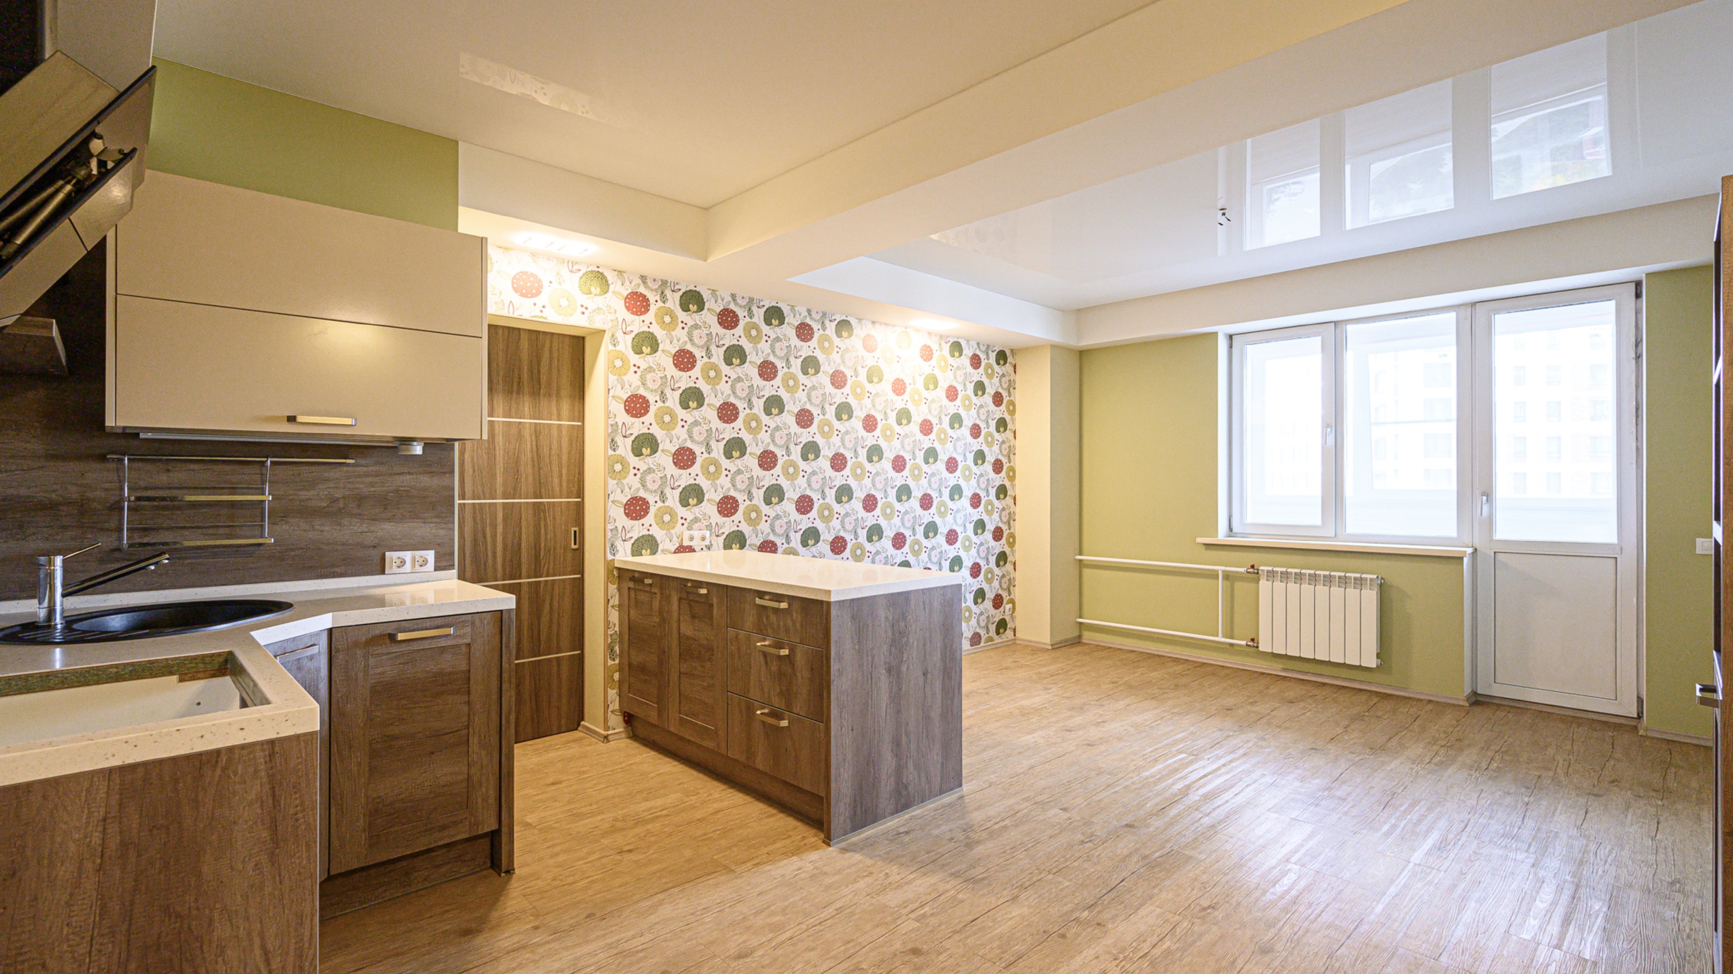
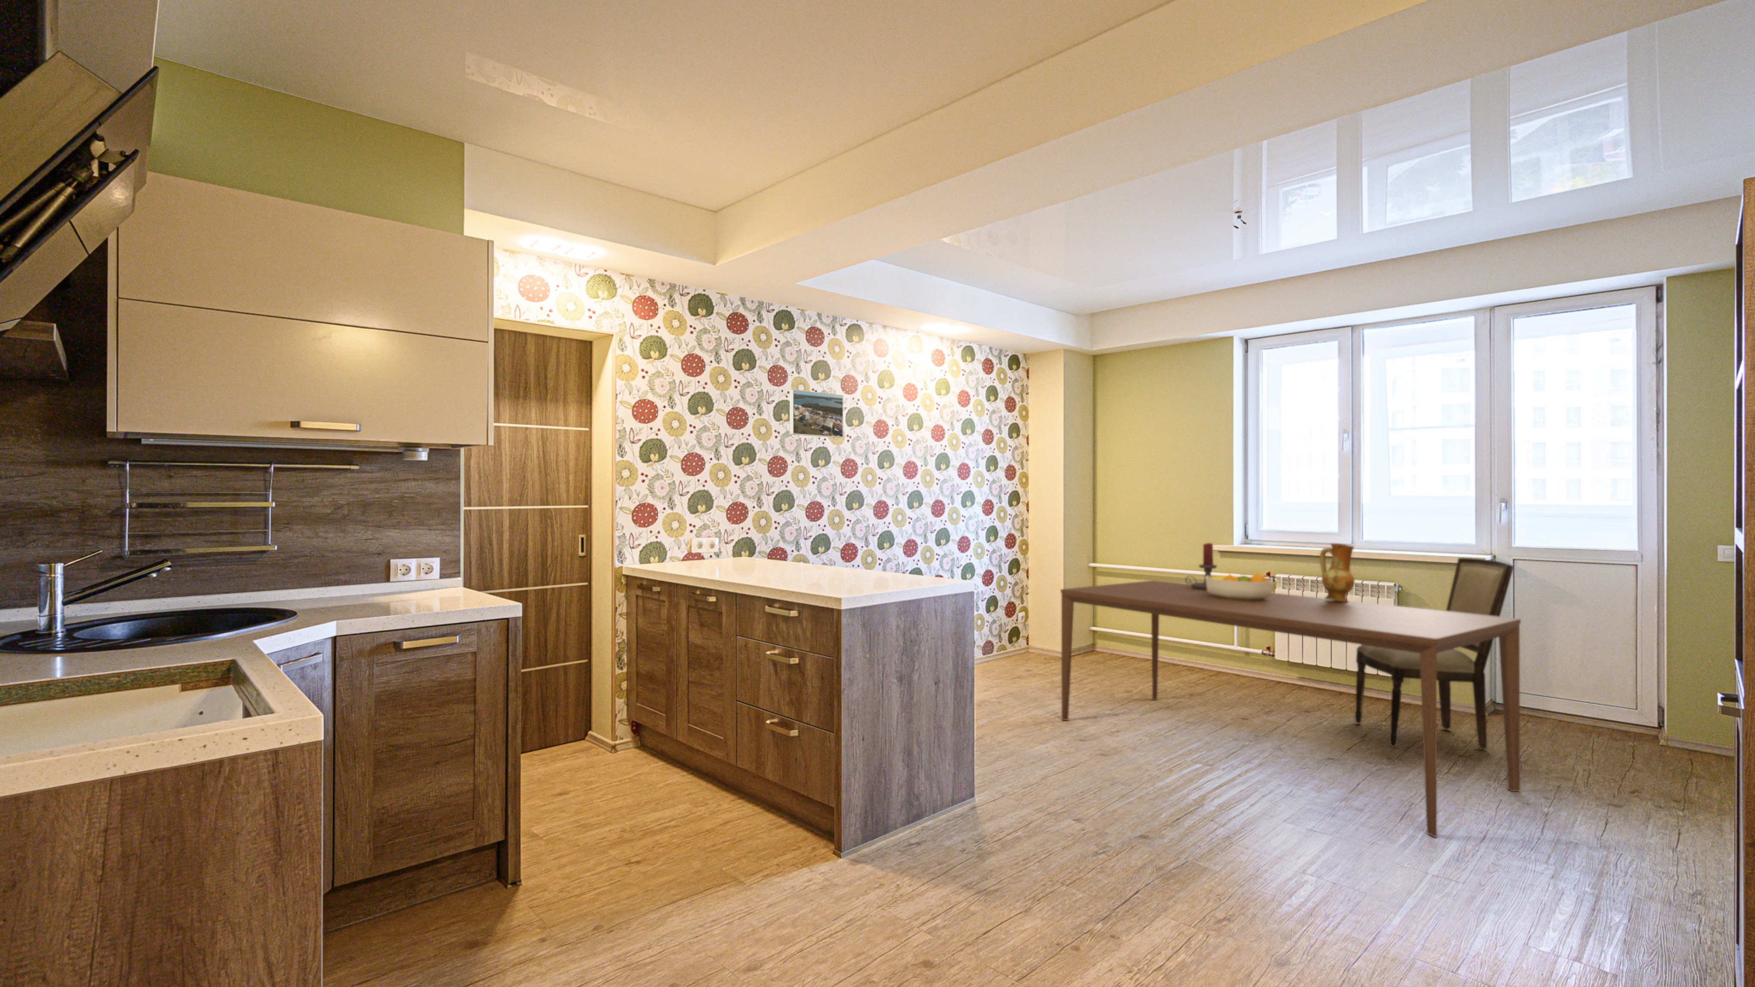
+ fruit bowl [1205,571,1273,600]
+ candle holder [1185,542,1217,589]
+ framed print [790,389,844,437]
+ ceramic jug [1319,544,1355,601]
+ dining table [1060,580,1521,838]
+ dining chair [1355,558,1514,750]
